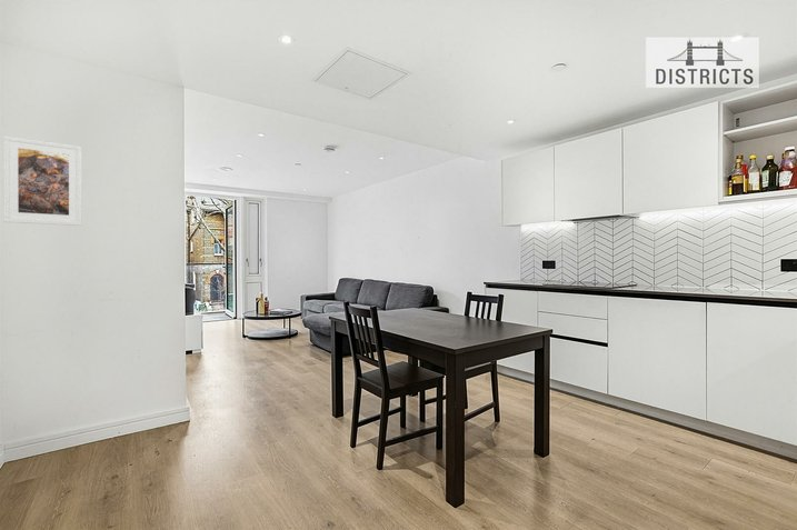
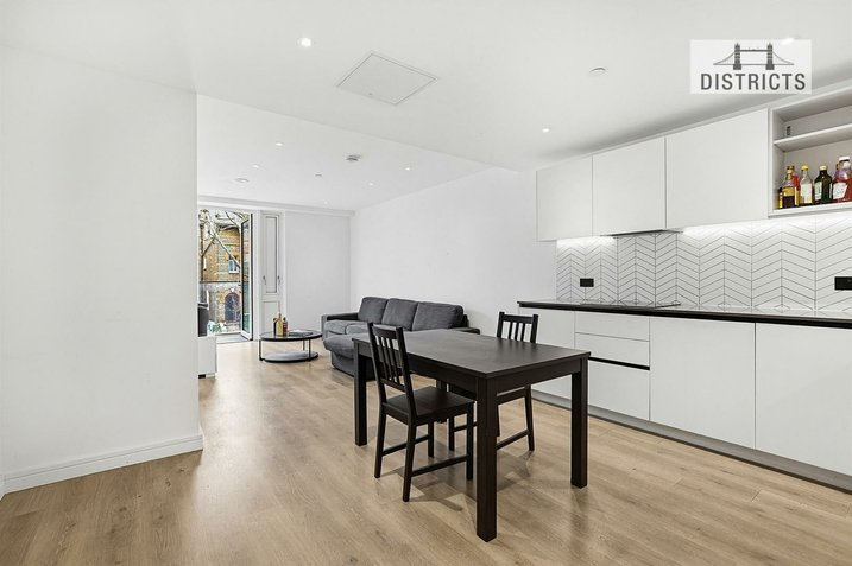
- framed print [2,134,82,227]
